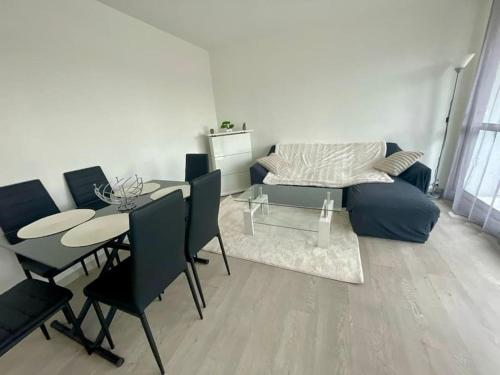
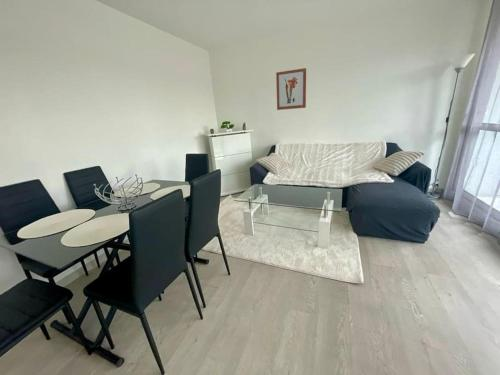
+ wall art [275,67,307,111]
